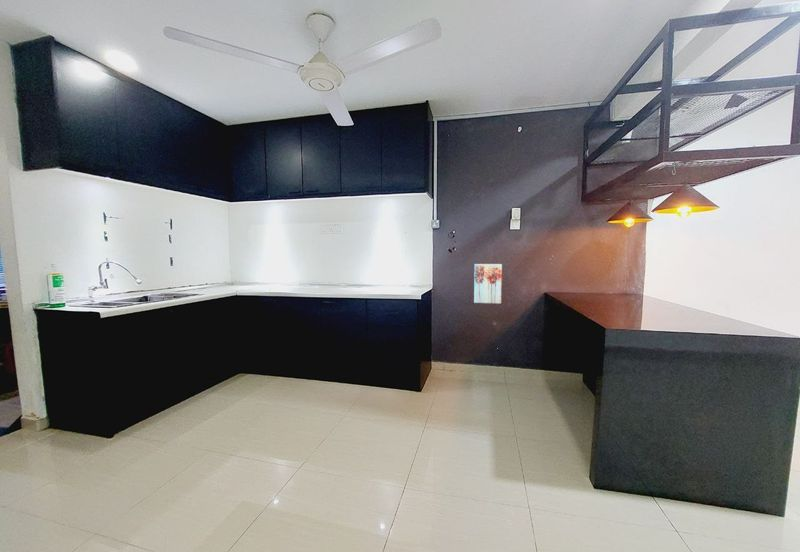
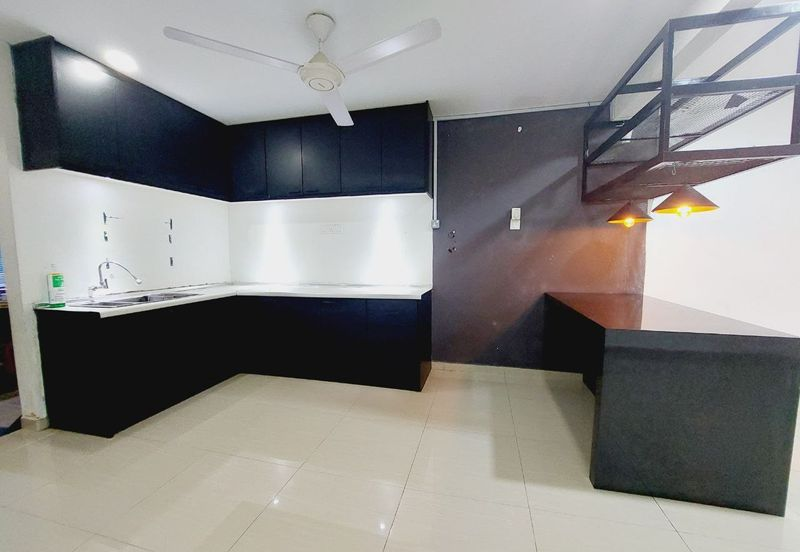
- wall art [473,263,503,304]
